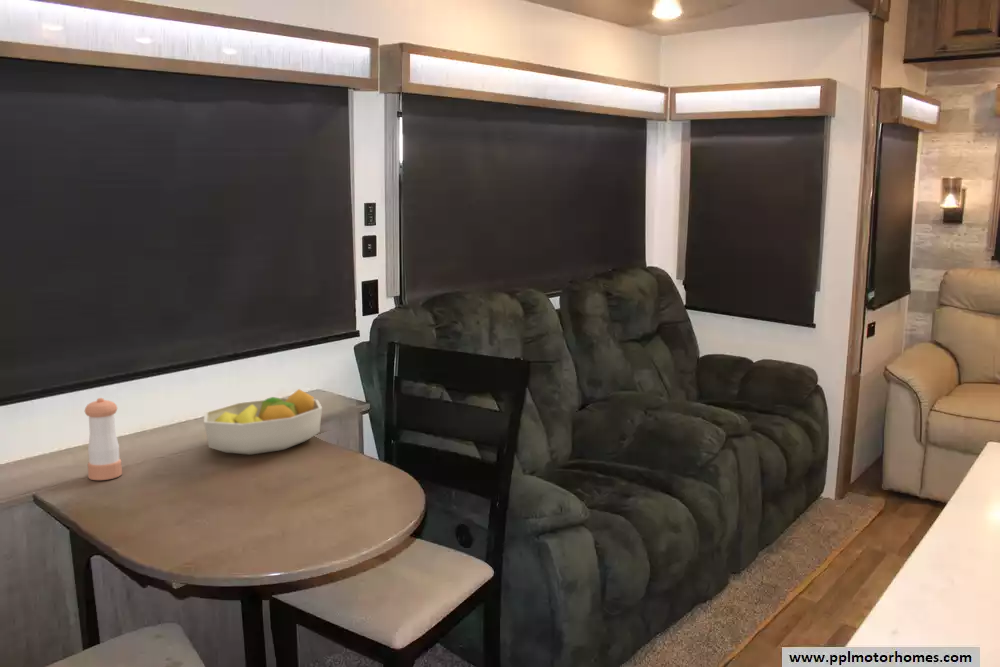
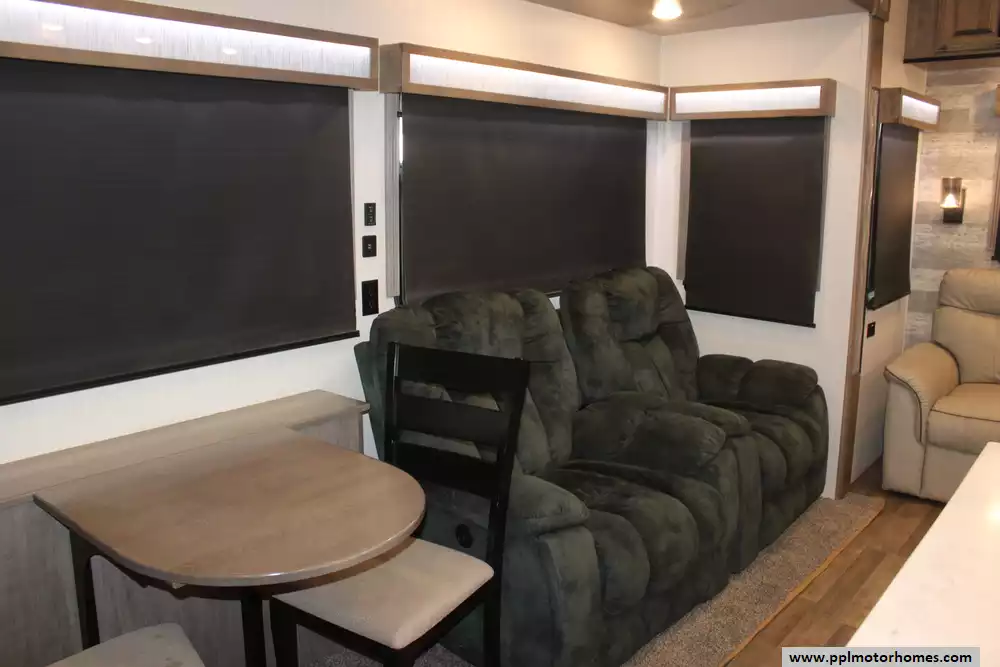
- fruit bowl [203,388,323,456]
- pepper shaker [84,397,123,481]
